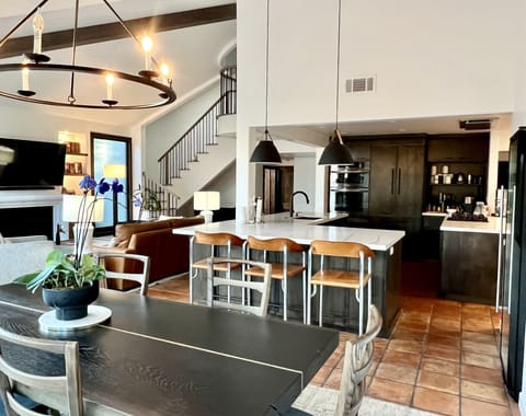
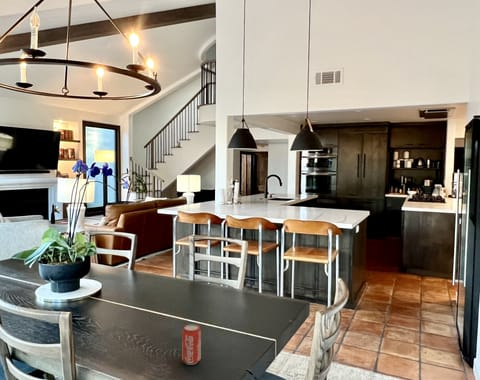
+ beverage can [181,323,202,366]
